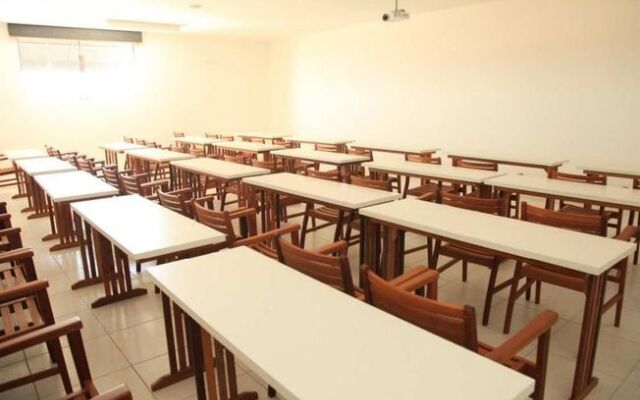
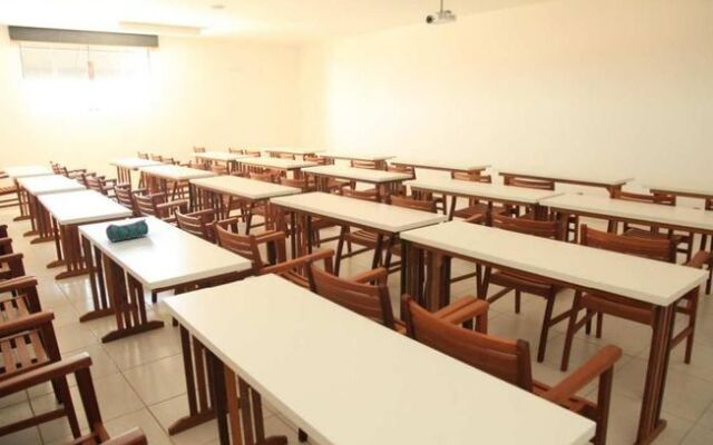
+ pencil case [105,218,149,243]
